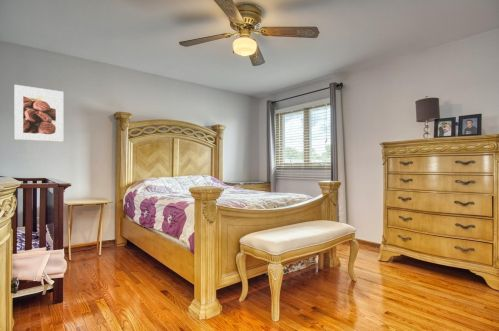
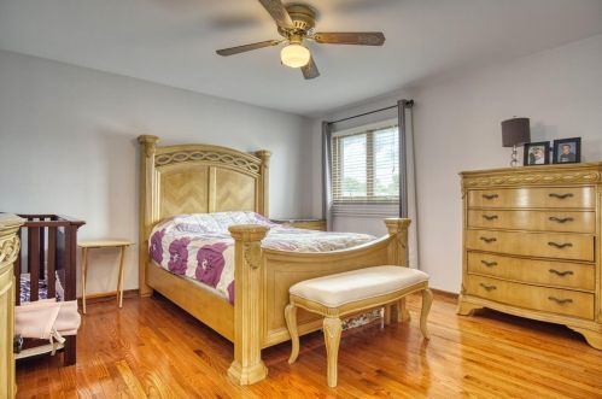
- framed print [13,84,64,142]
